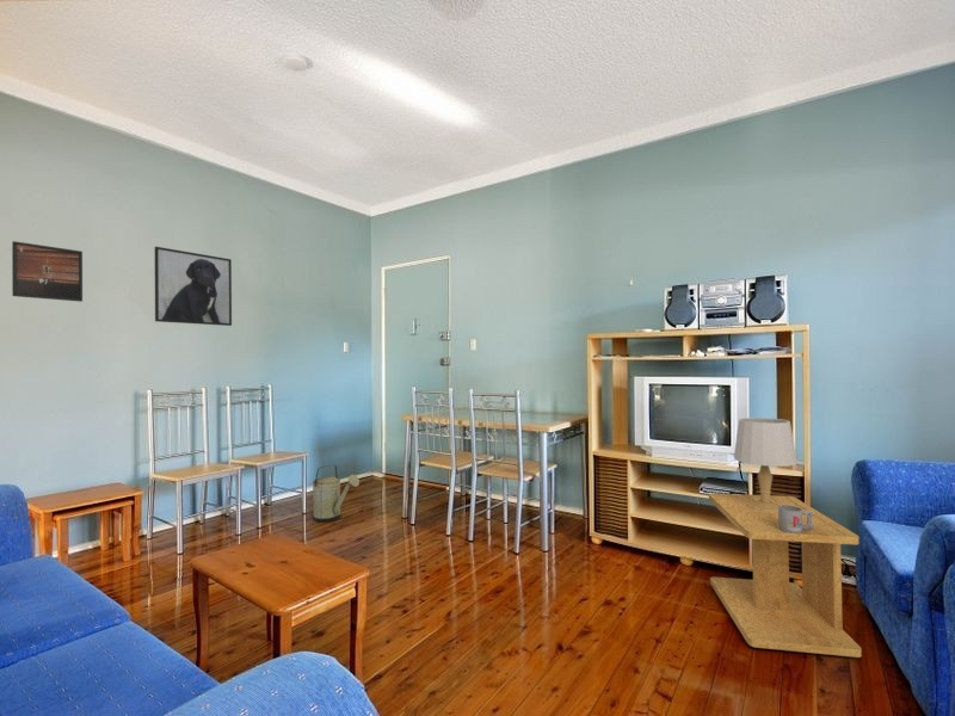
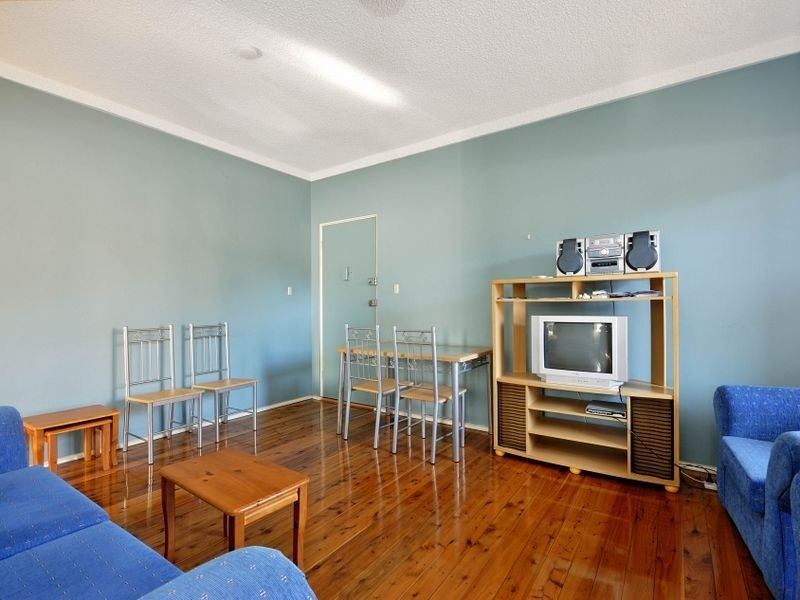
- side table [708,492,863,659]
- watering can [312,464,361,524]
- mug [778,505,814,533]
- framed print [154,246,233,327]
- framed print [11,240,84,303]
- table lamp [733,416,799,513]
